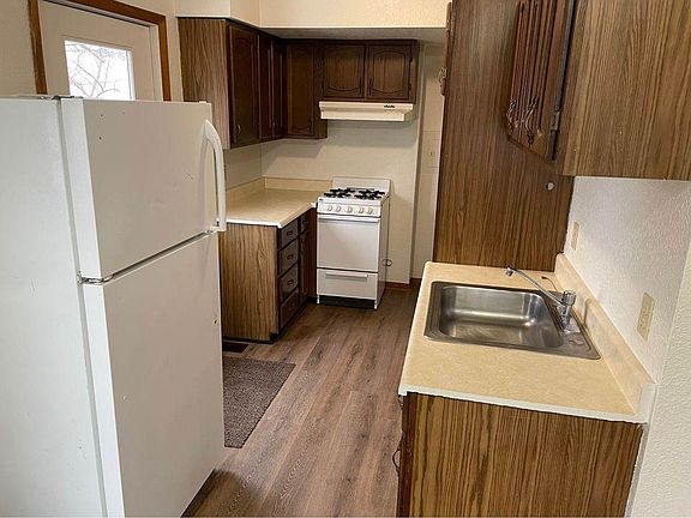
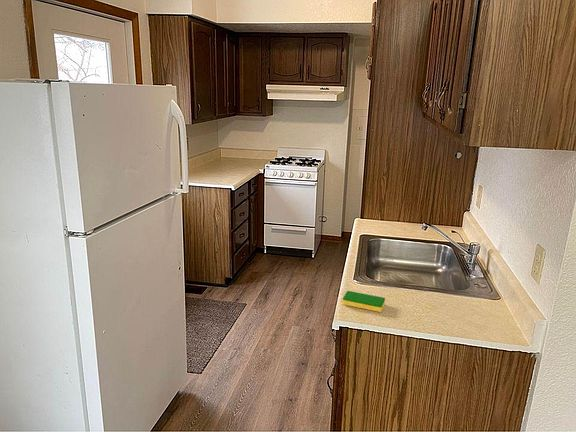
+ dish sponge [341,290,386,313]
